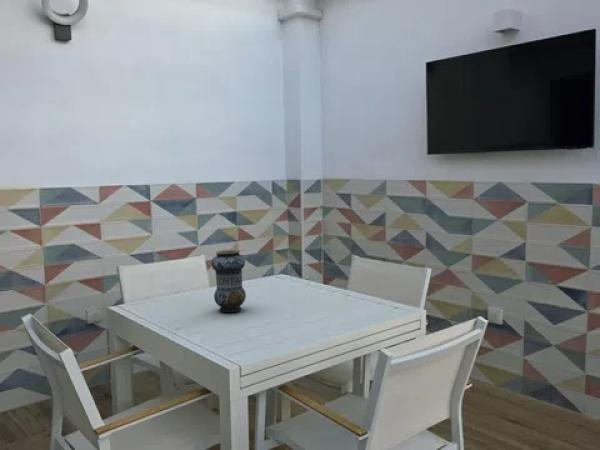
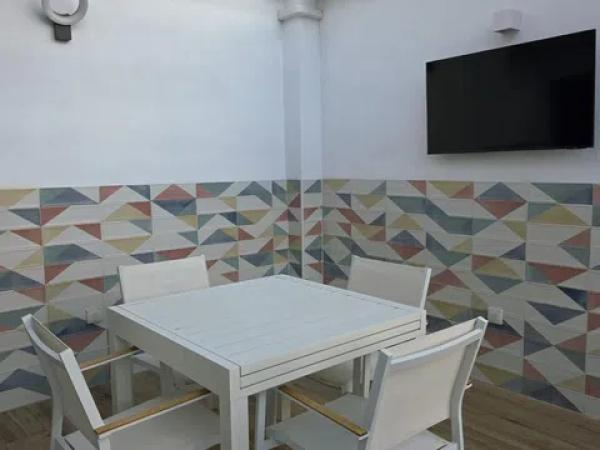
- vase [210,249,247,313]
